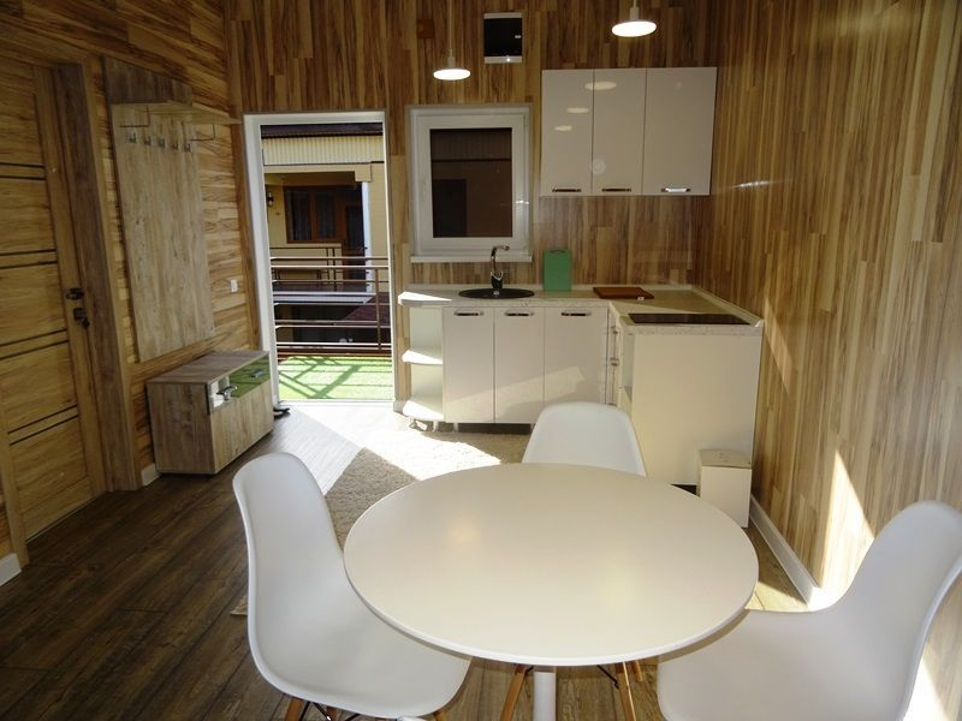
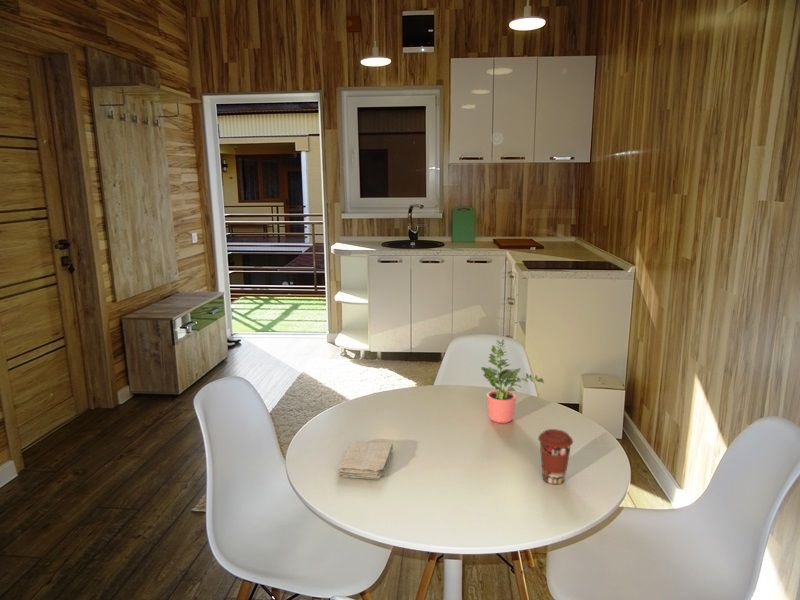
+ potted plant [480,338,545,424]
+ coffee cup [537,428,574,485]
+ washcloth [337,440,394,480]
